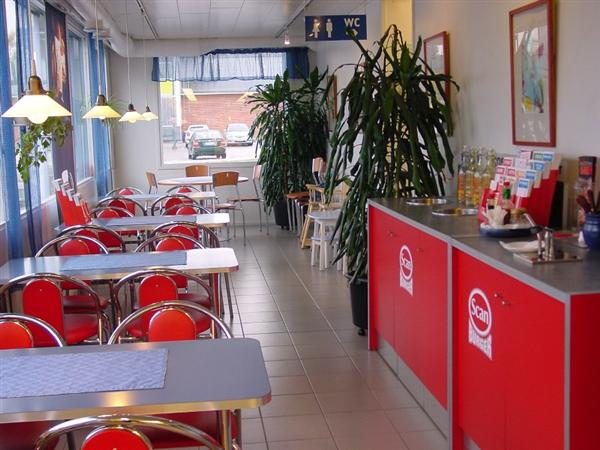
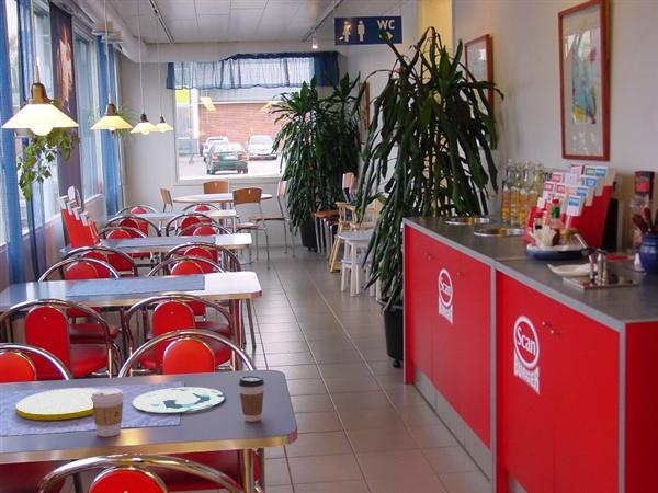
+ coffee cup [238,375,265,423]
+ plate [15,387,100,421]
+ plate [132,386,226,414]
+ coffee cup [91,387,125,438]
